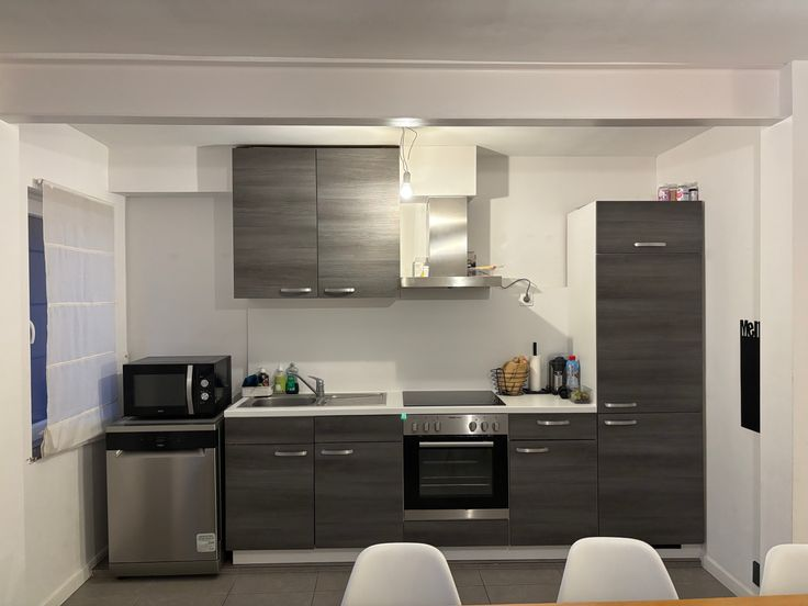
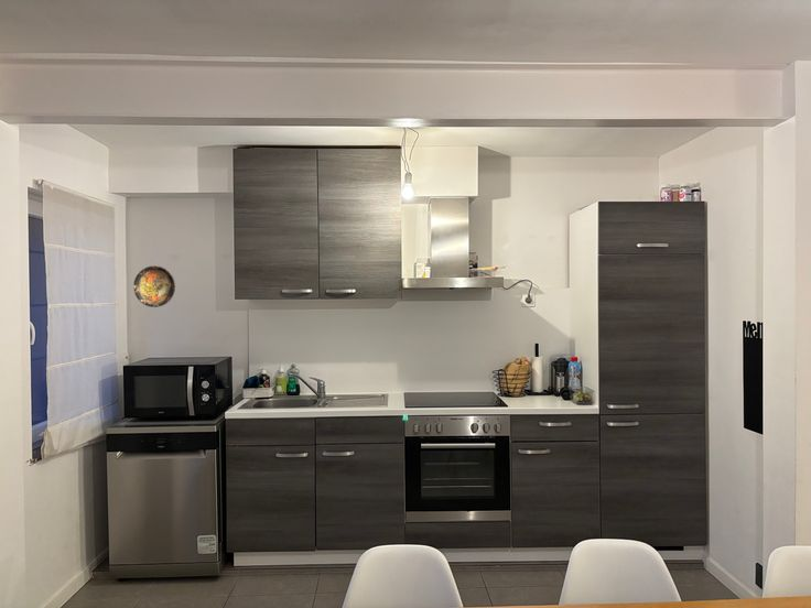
+ decorative plate [132,264,176,308]
